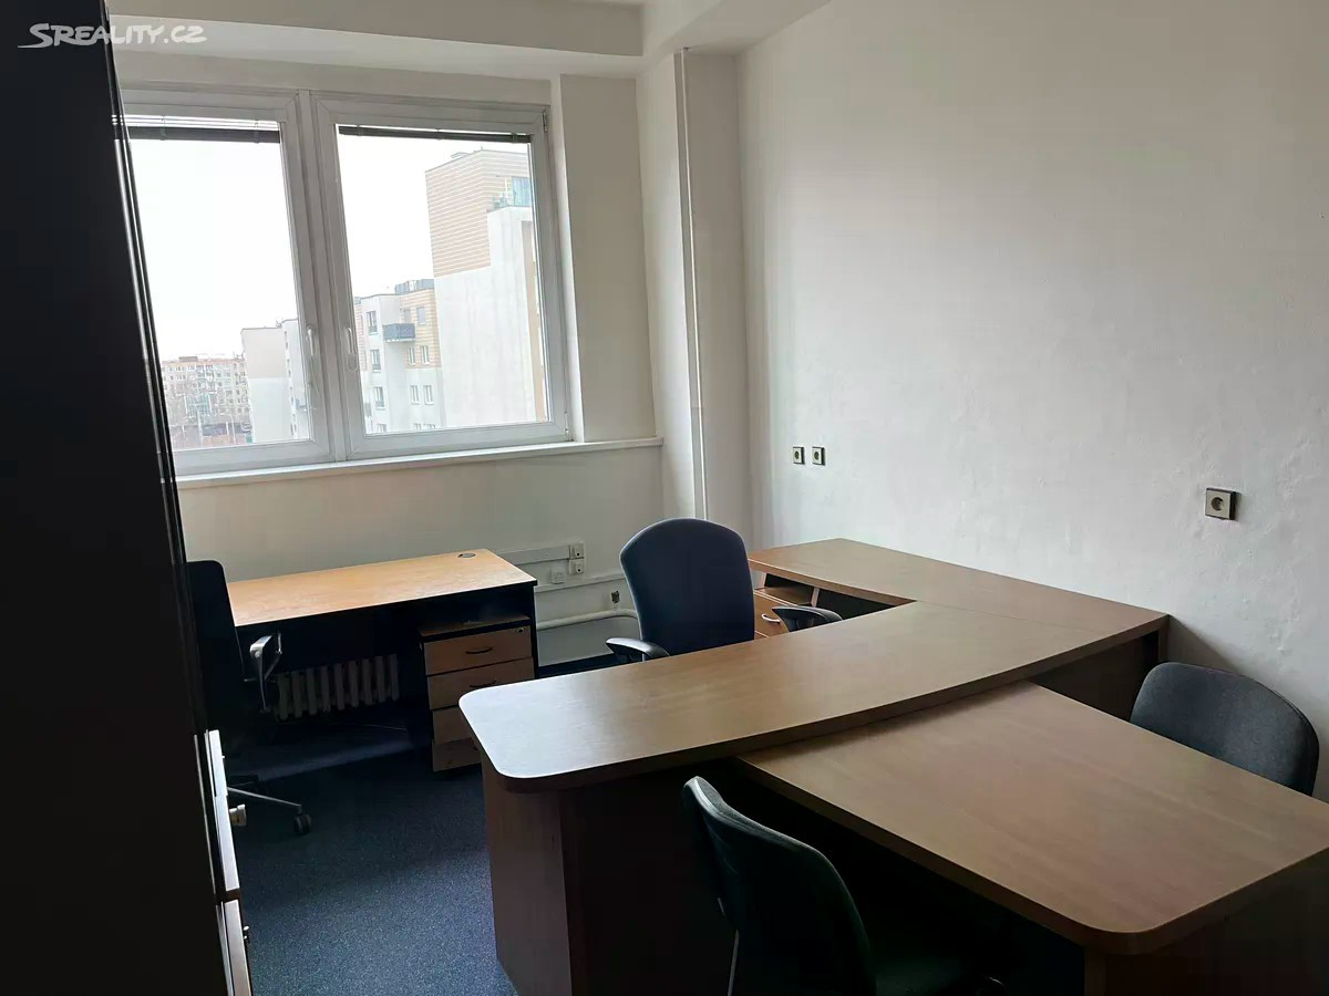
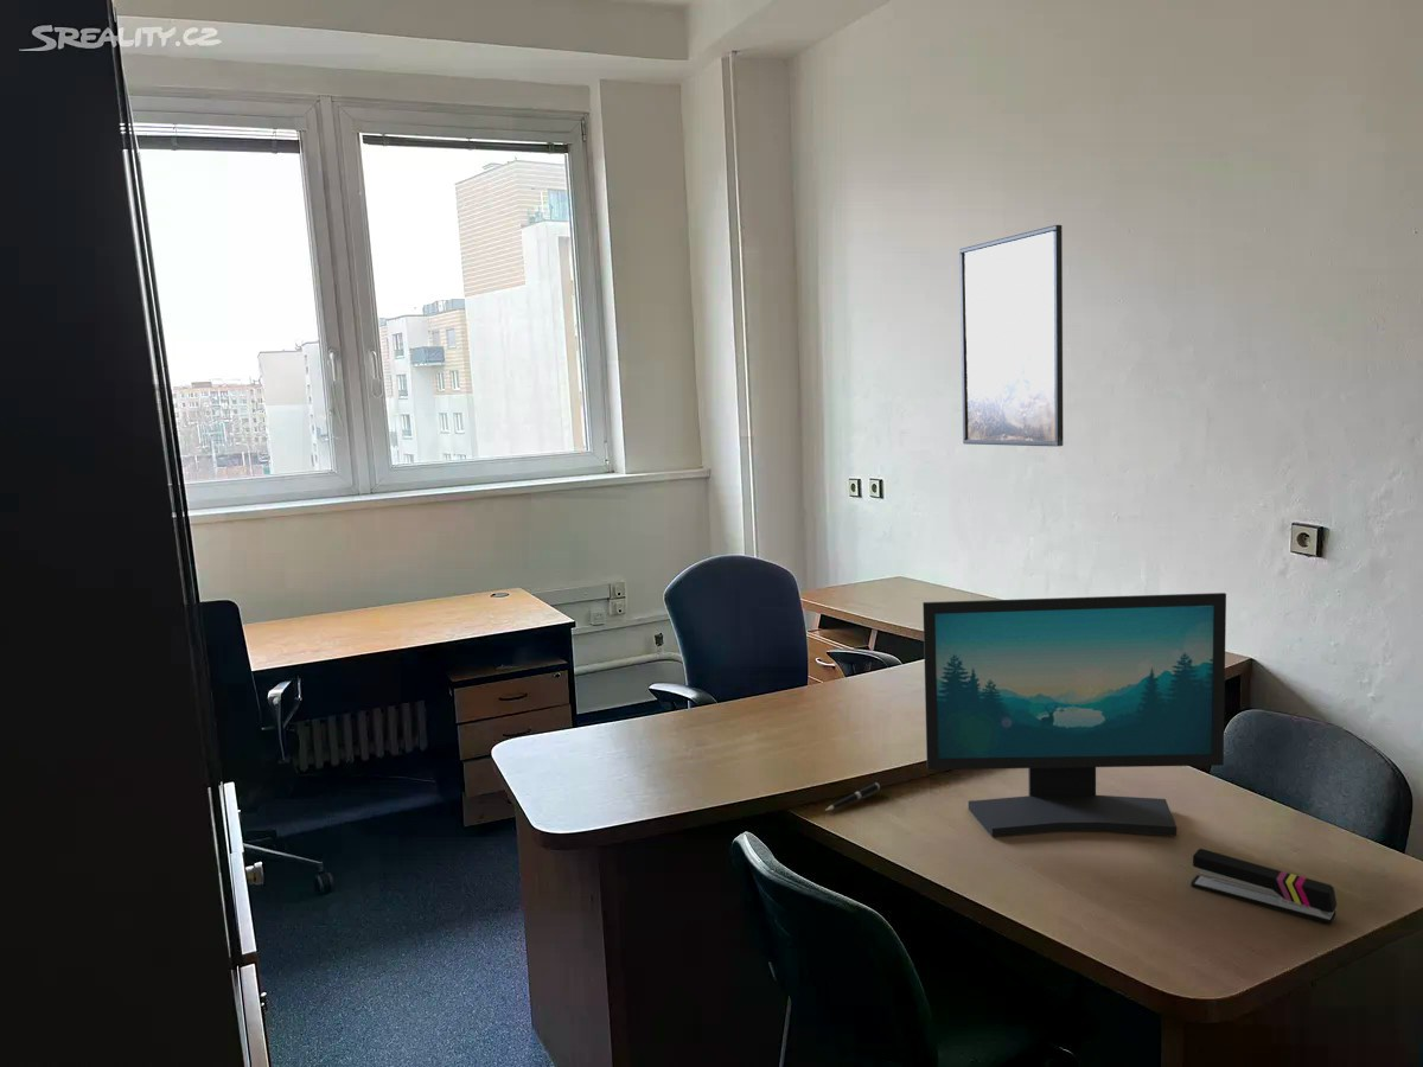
+ pen [824,782,881,812]
+ stapler [1189,848,1338,925]
+ computer monitor [921,592,1227,838]
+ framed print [958,224,1065,448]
